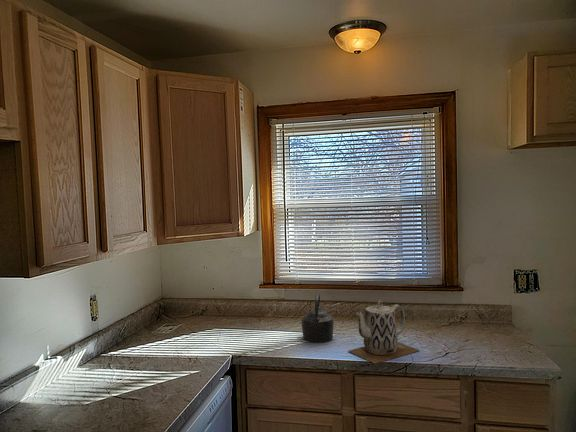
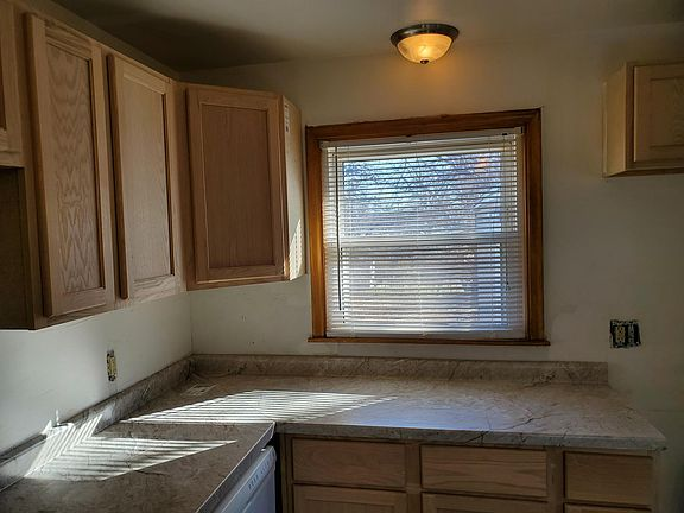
- kettle [300,293,335,343]
- teapot [348,299,420,364]
